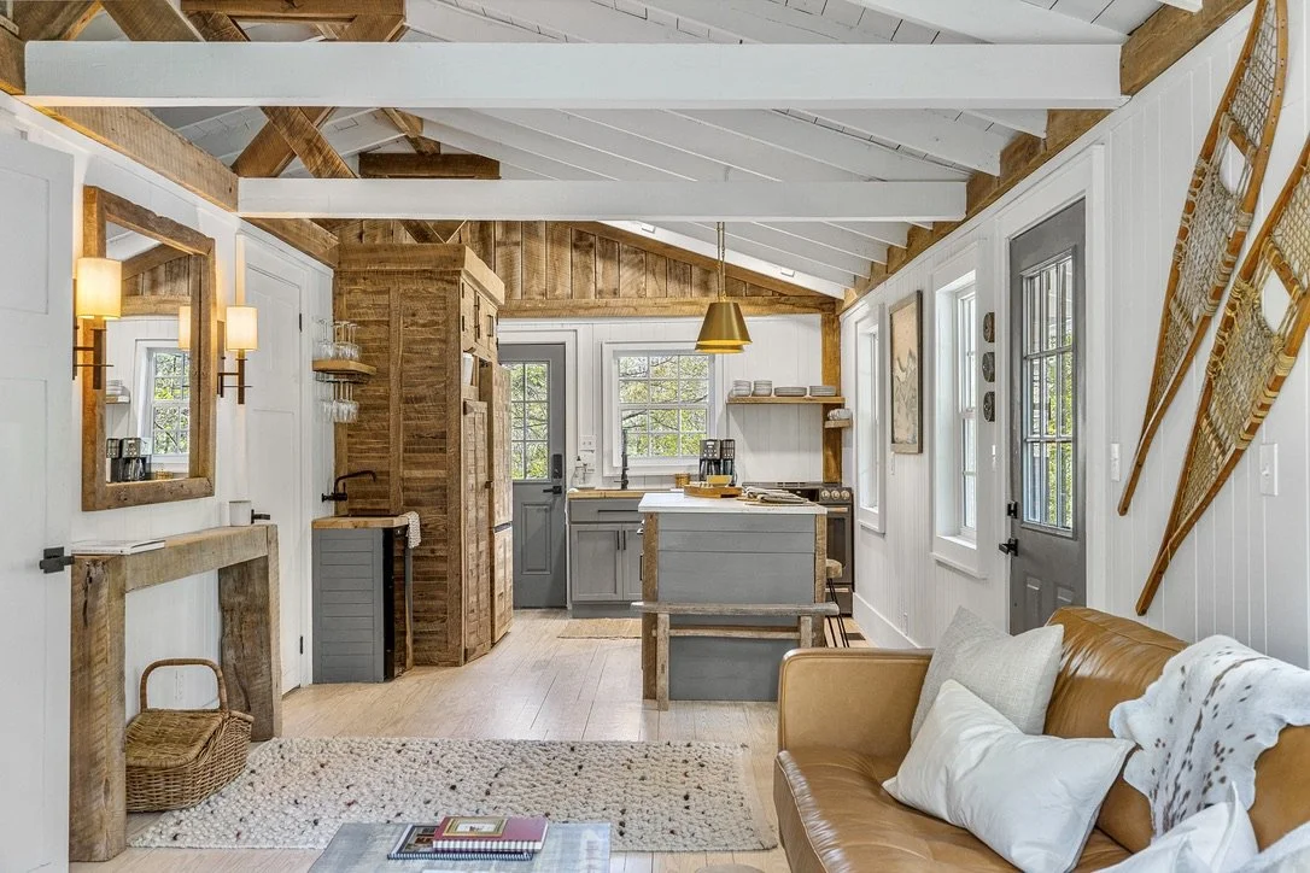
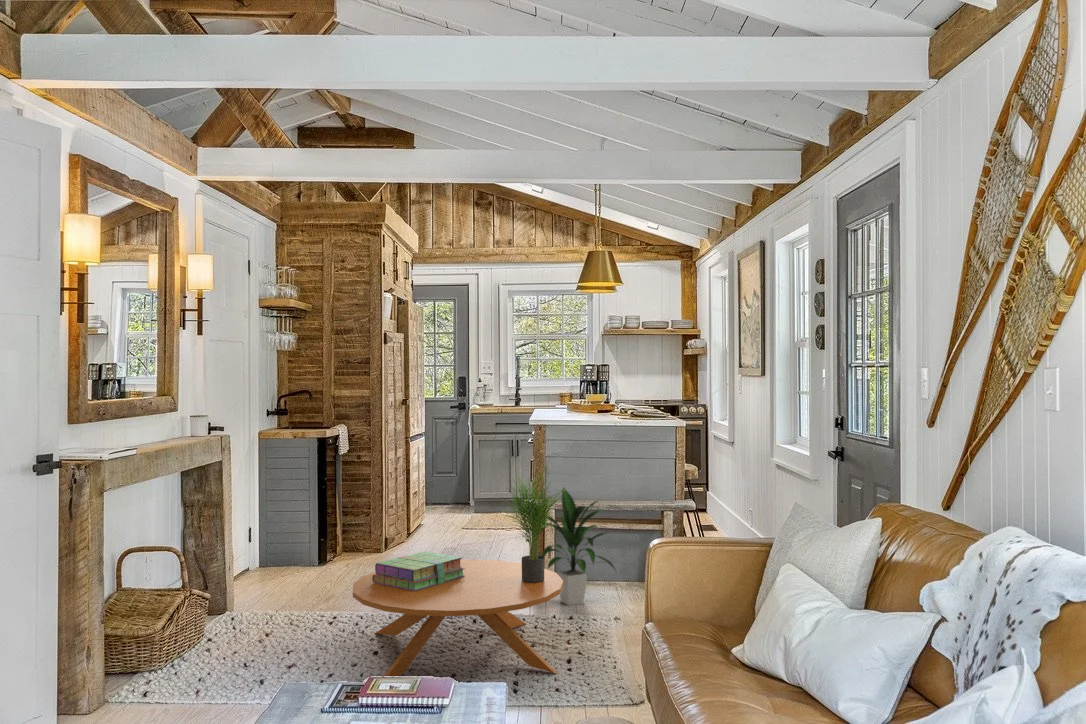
+ coffee table [352,559,563,677]
+ potted plant [502,464,569,583]
+ indoor plant [538,485,617,606]
+ stack of books [372,551,465,591]
